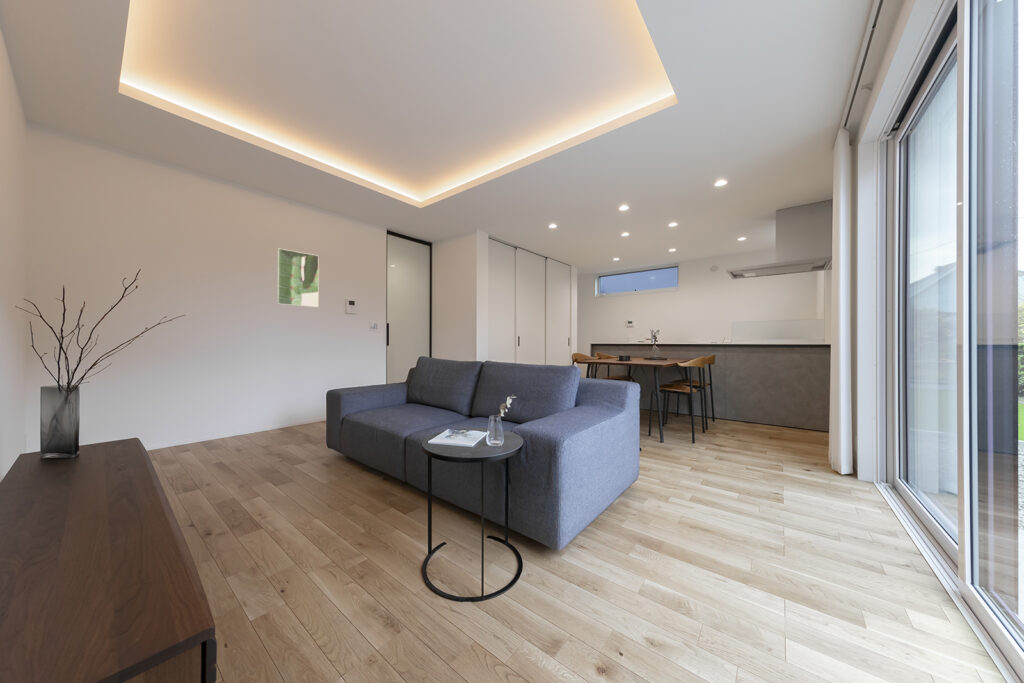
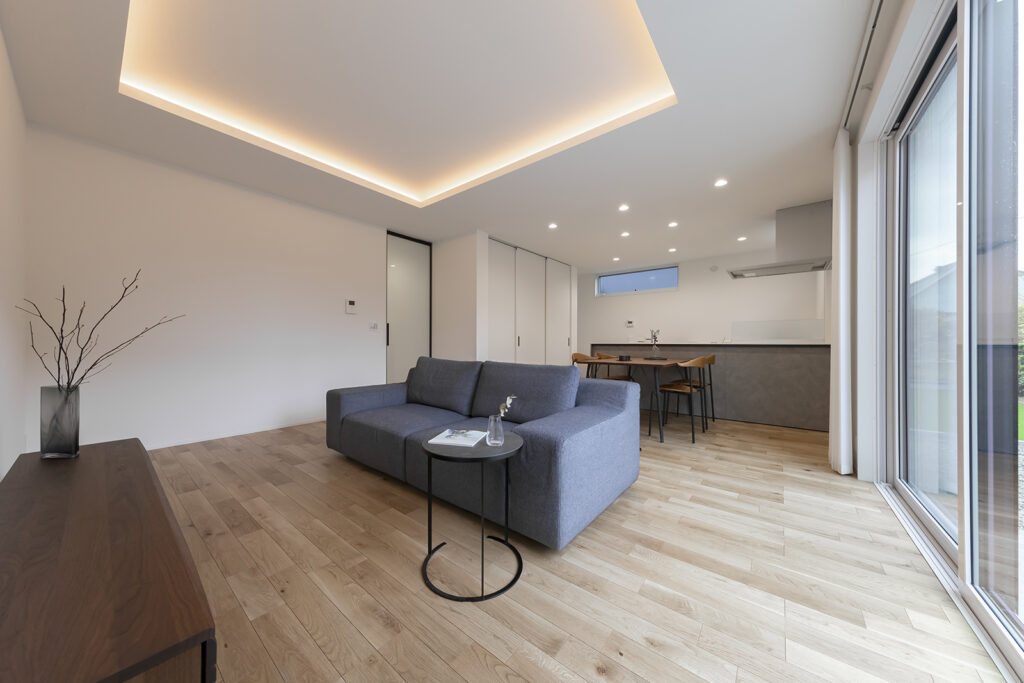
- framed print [276,247,320,308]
